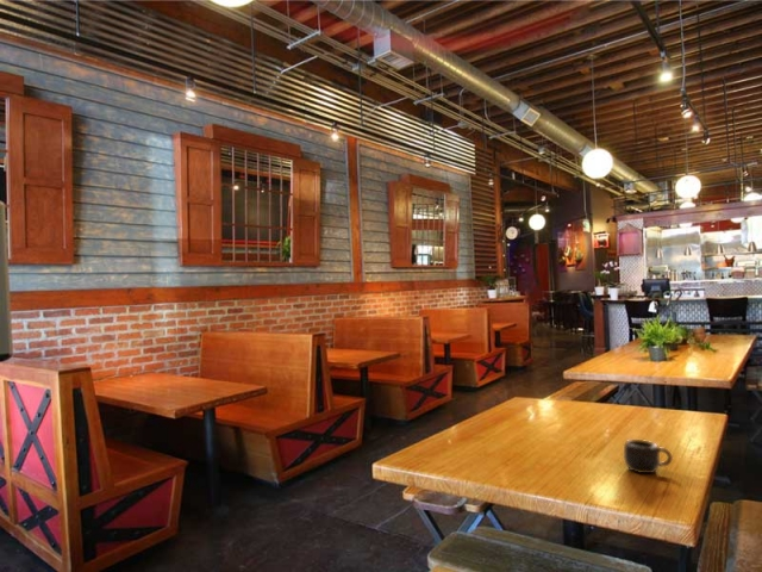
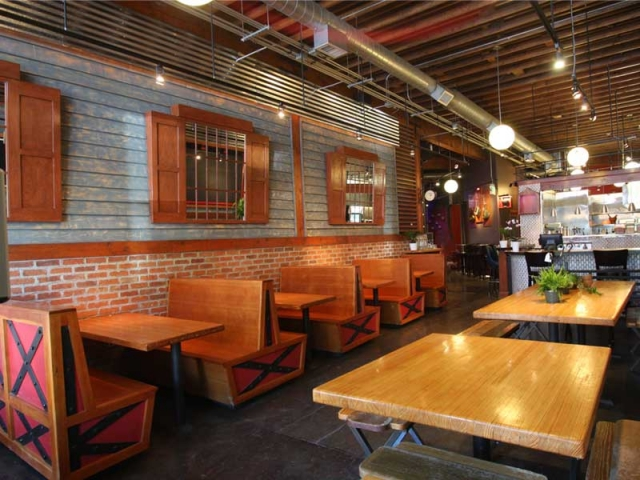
- mug [623,439,674,474]
